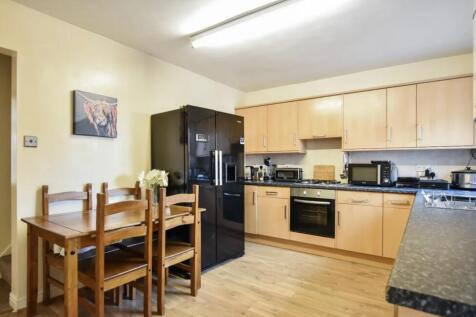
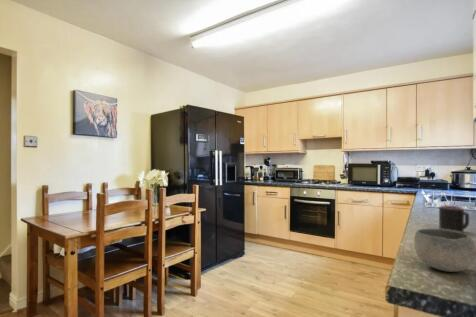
+ mug [438,204,470,233]
+ bowl [413,228,476,273]
